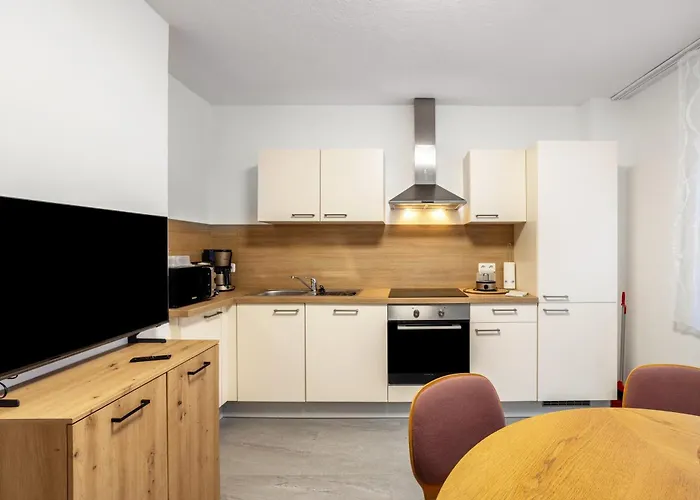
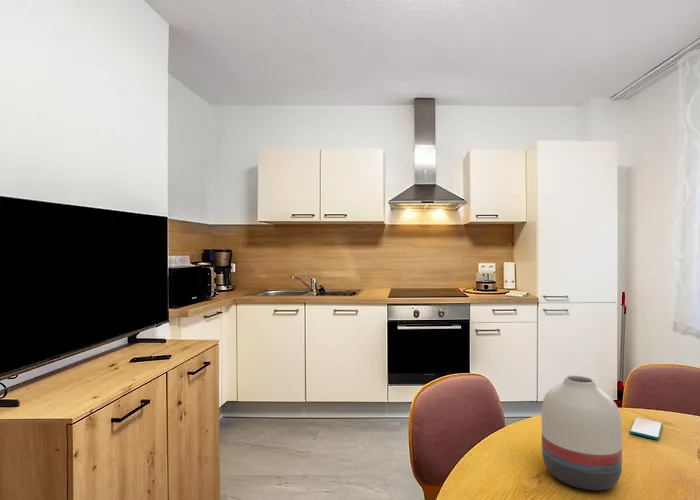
+ smartphone [629,416,663,440]
+ vase [541,374,623,491]
